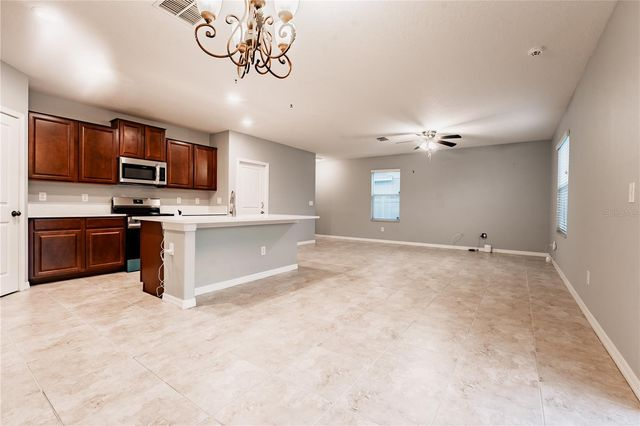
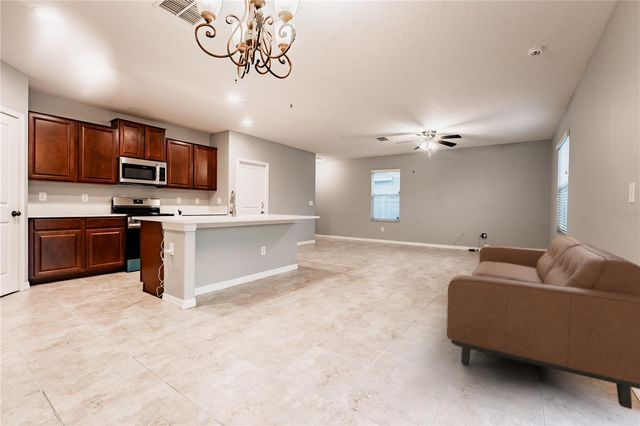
+ sofa [446,235,640,410]
